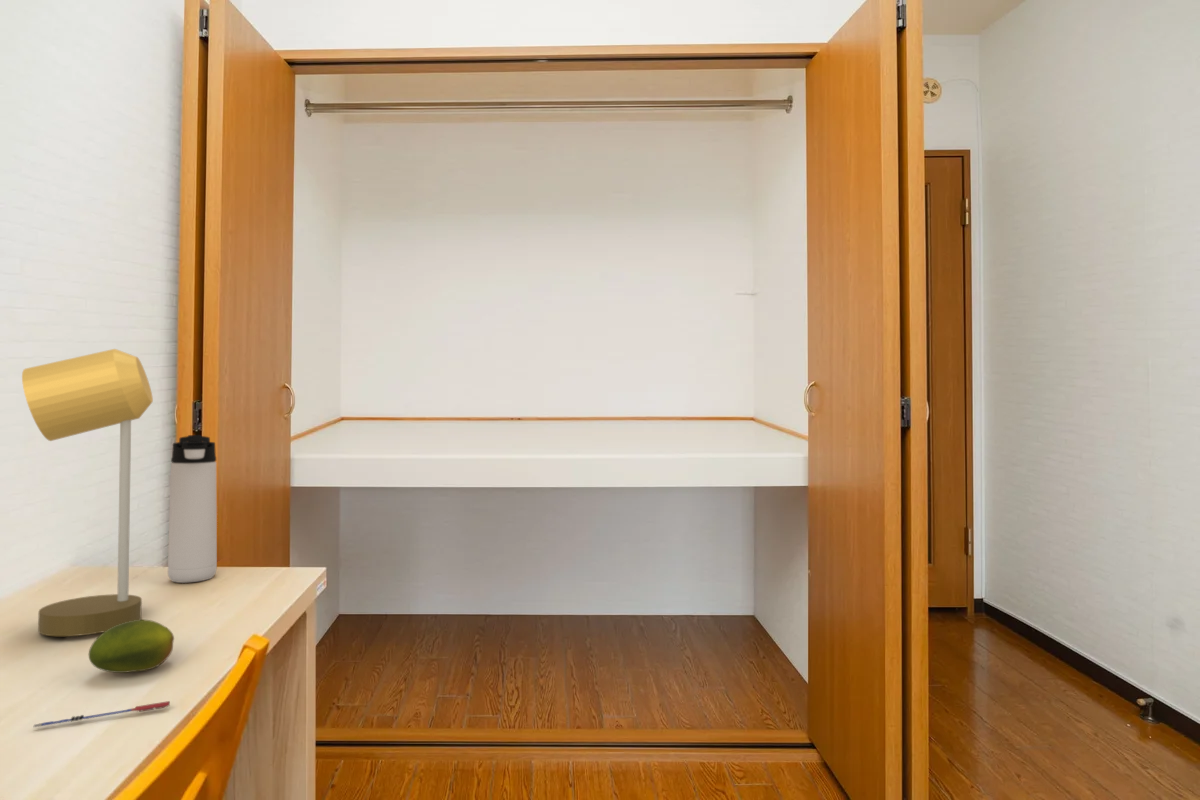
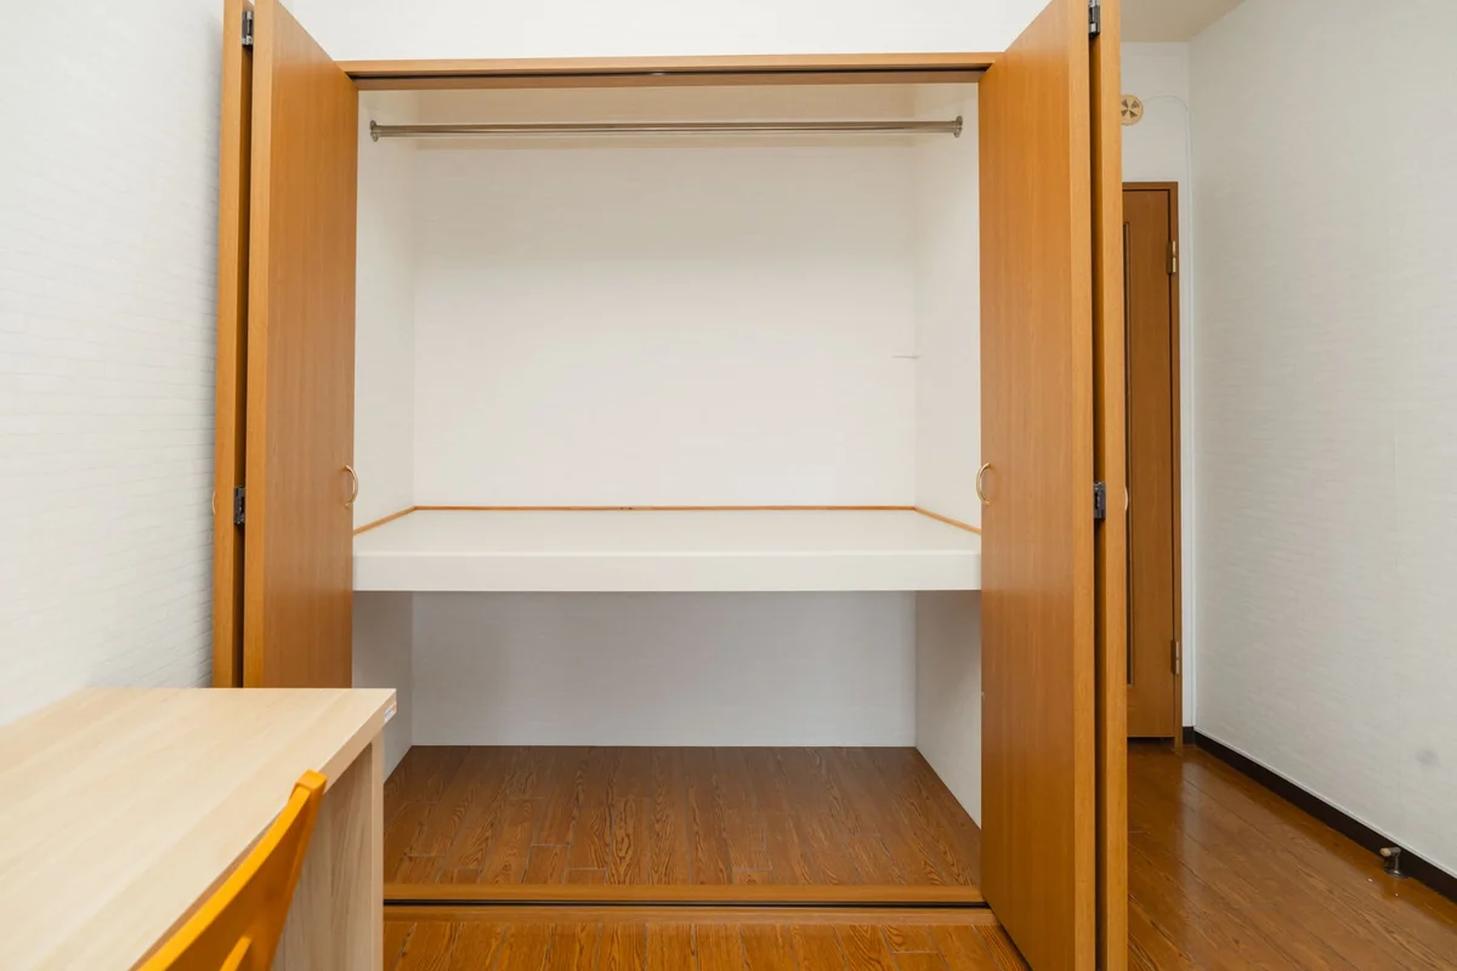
- desk lamp [21,348,154,637]
- thermos bottle [167,434,218,584]
- fruit [88,619,175,674]
- pen [33,700,171,729]
